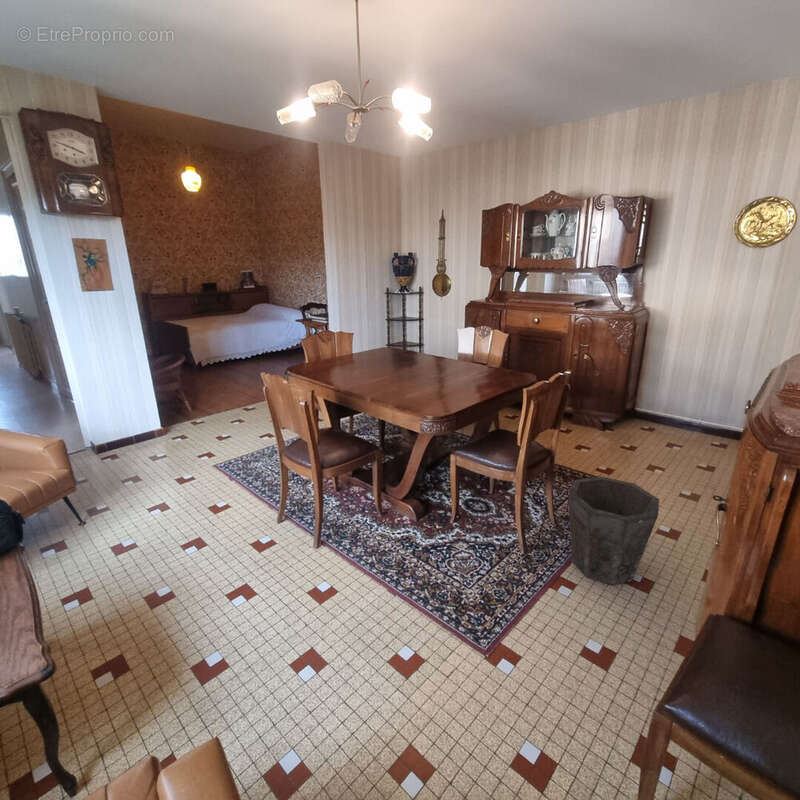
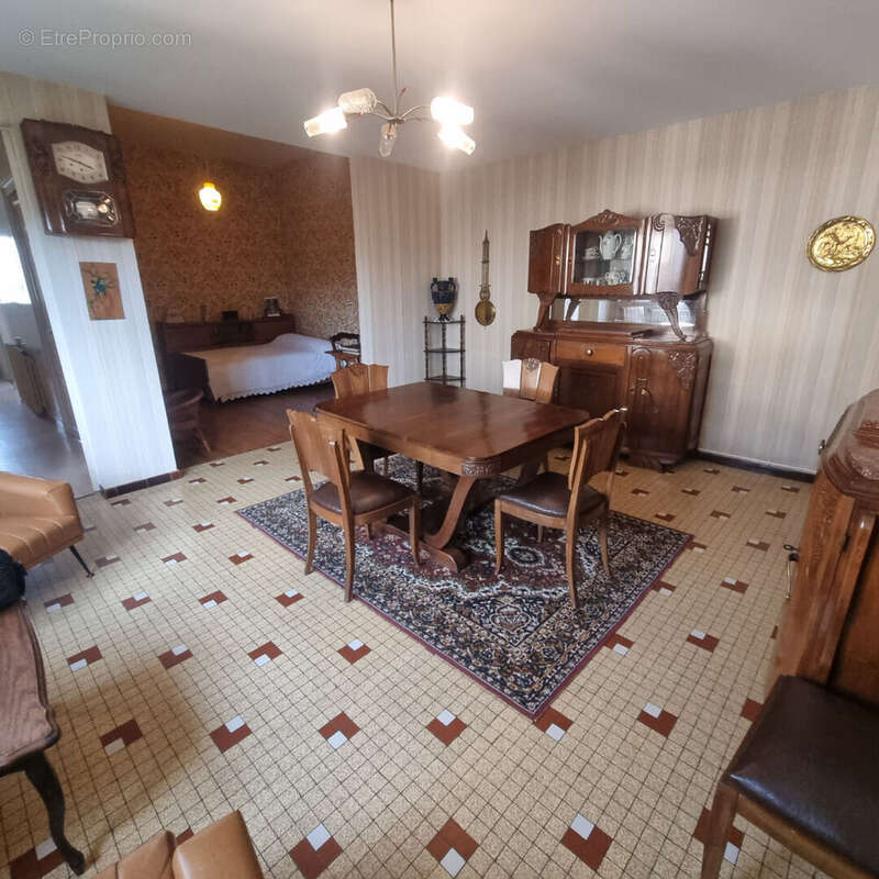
- waste bin [568,475,660,586]
